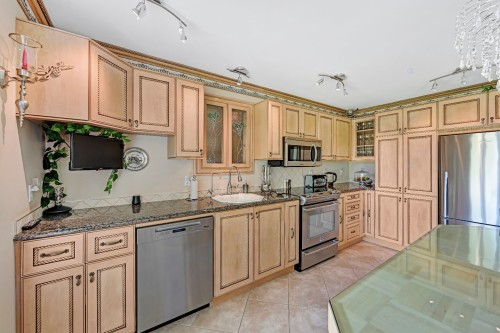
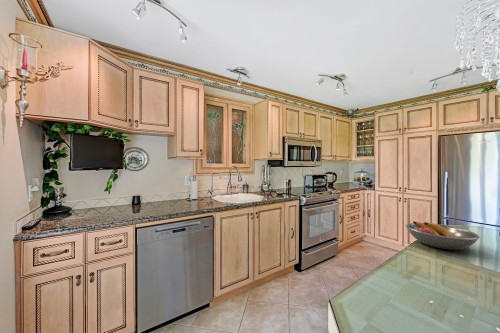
+ fruit bowl [405,221,481,251]
